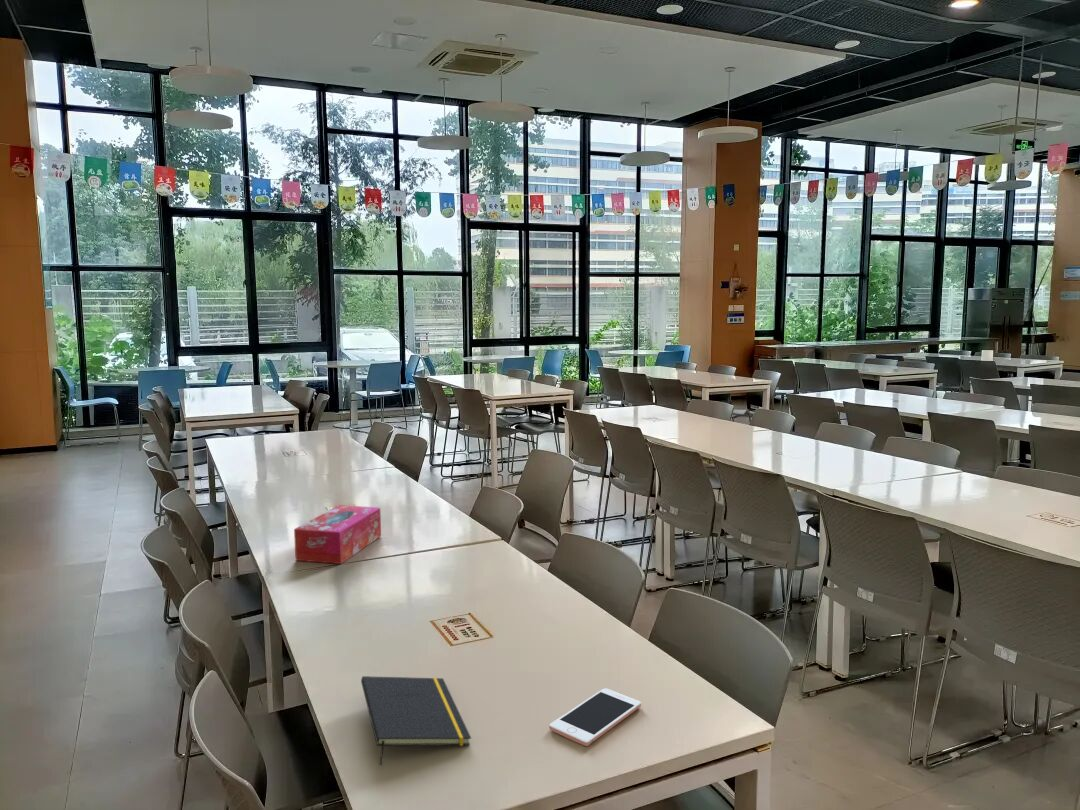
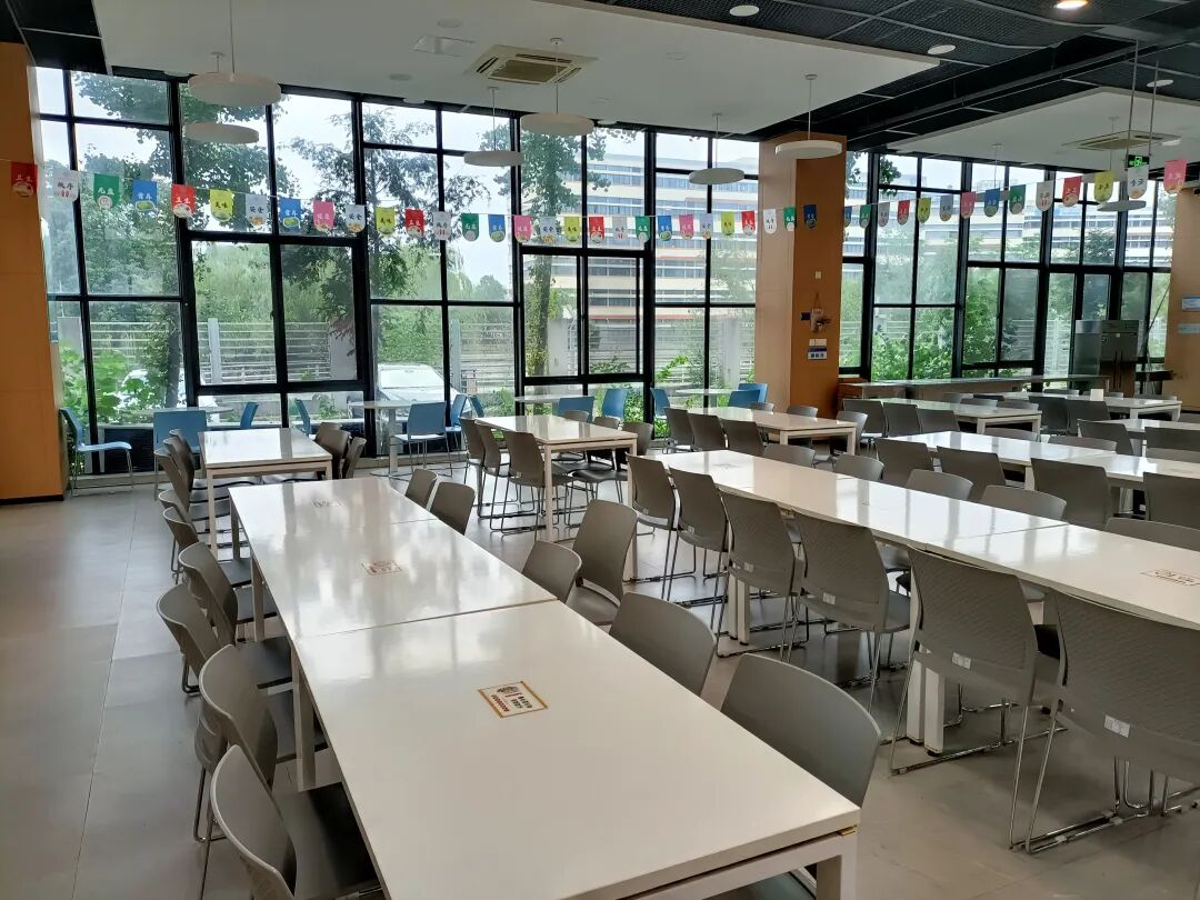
- notepad [360,675,472,766]
- cell phone [548,688,642,747]
- tissue box [293,504,382,565]
